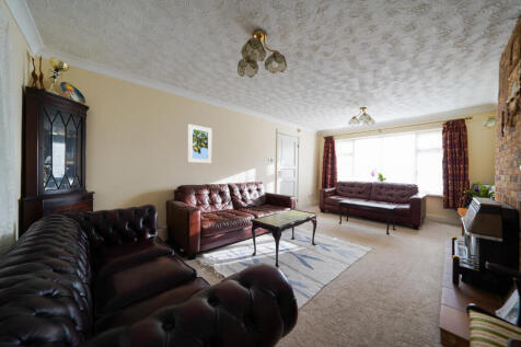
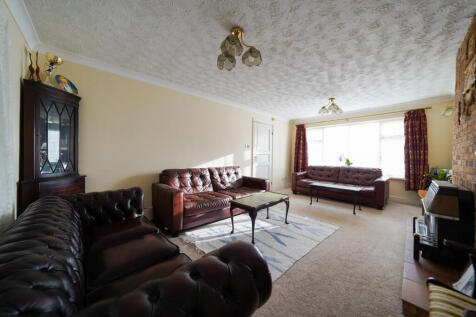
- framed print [187,124,212,164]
